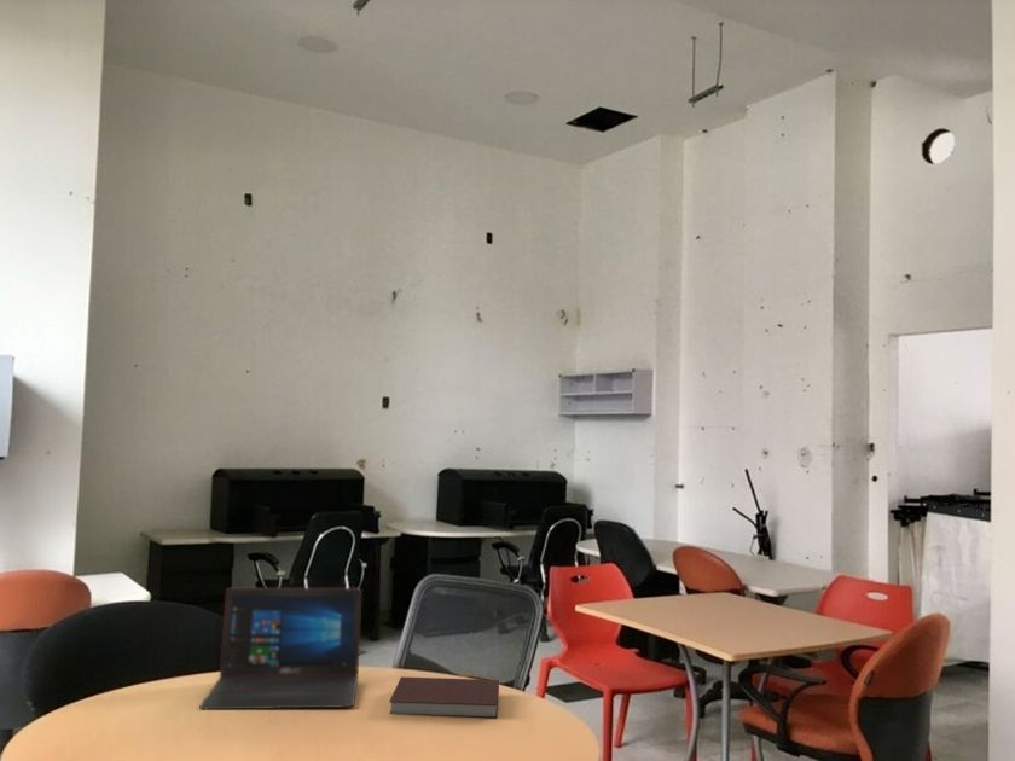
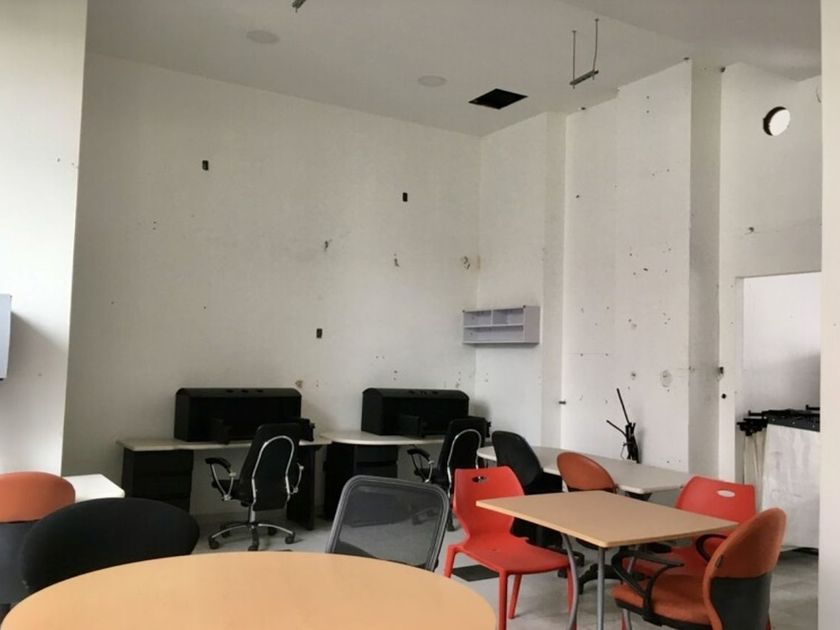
- laptop [198,587,362,710]
- notebook [389,675,500,720]
